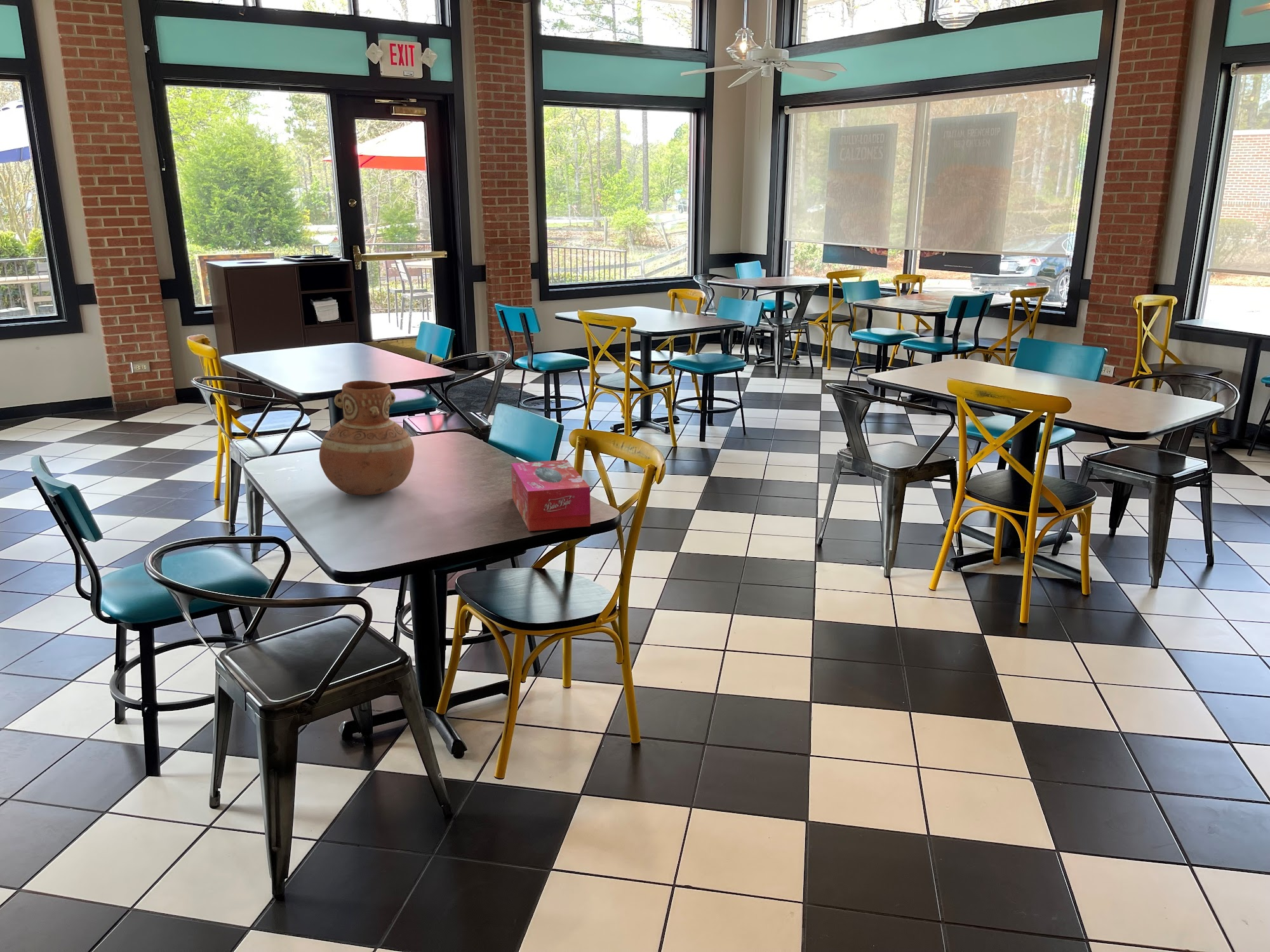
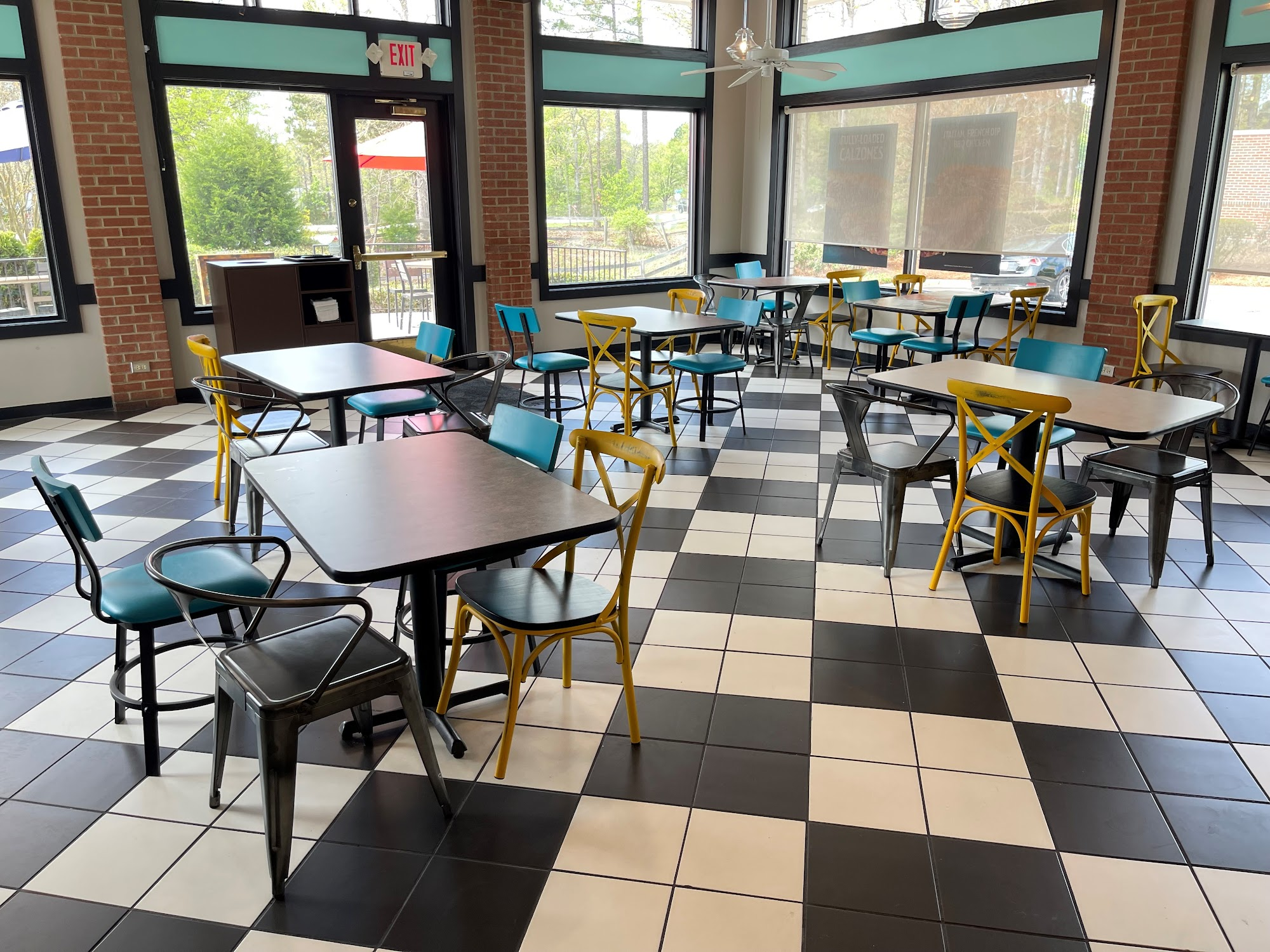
- vase [319,380,415,496]
- tissue box [511,459,591,532]
